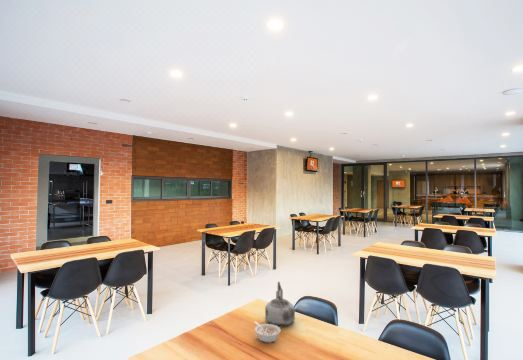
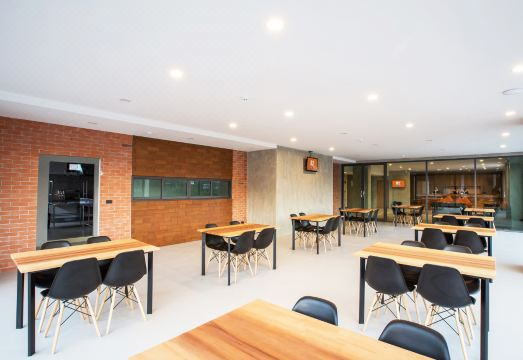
- legume [254,320,281,344]
- kettle [264,281,296,327]
